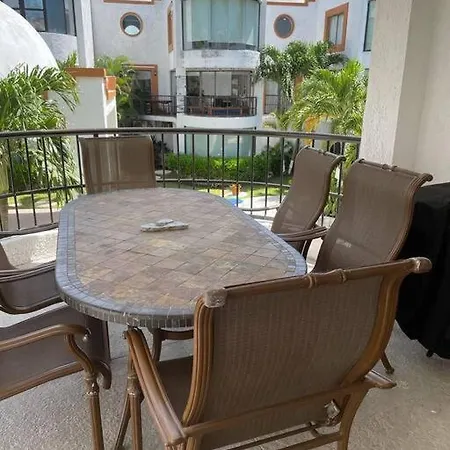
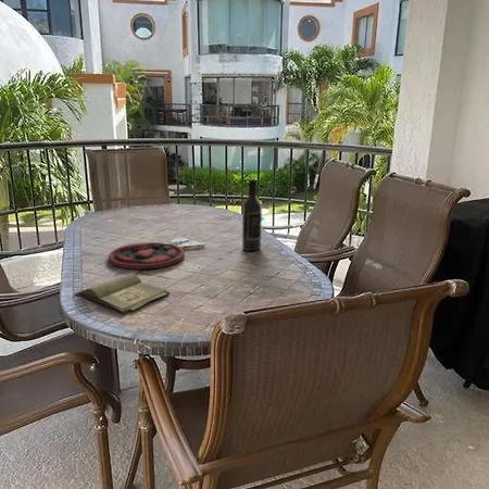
+ hardback book [73,273,171,315]
+ wine bottle [241,178,263,252]
+ plate [108,241,186,271]
